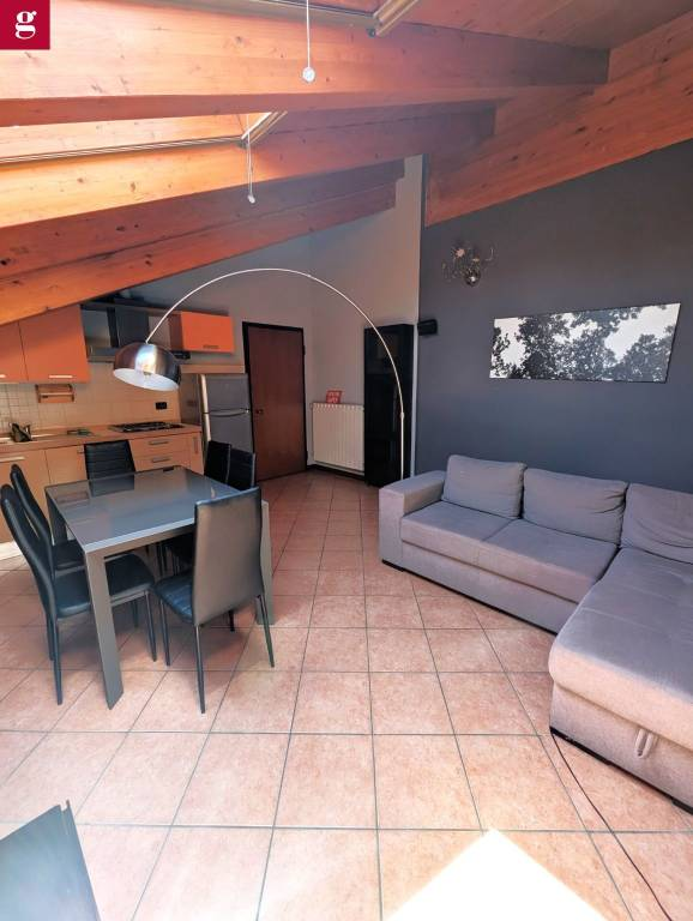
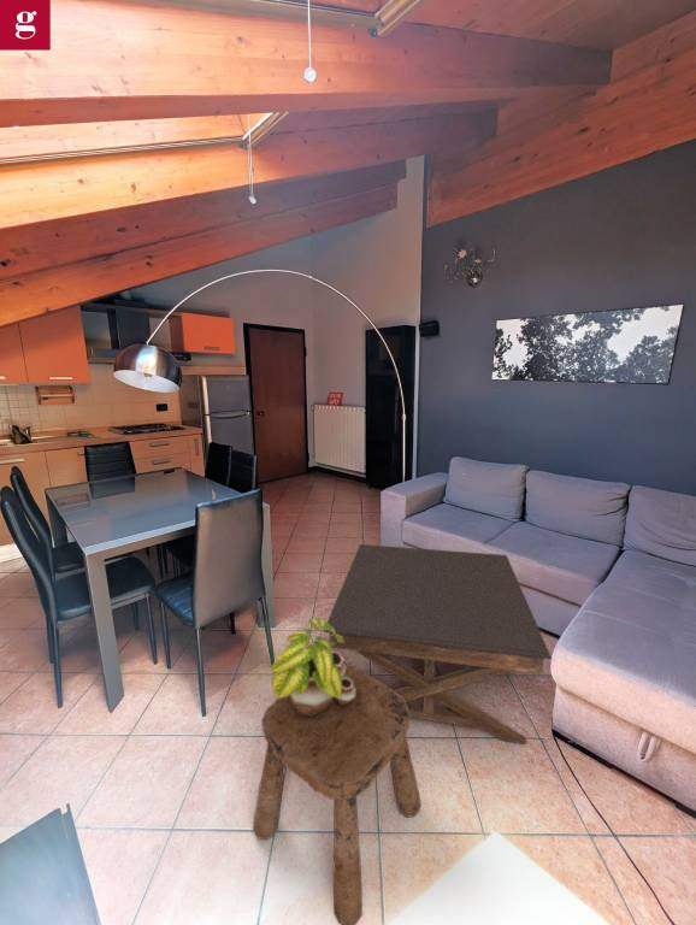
+ potted plant [271,617,356,718]
+ stool [252,661,421,925]
+ coffee table [323,543,553,746]
